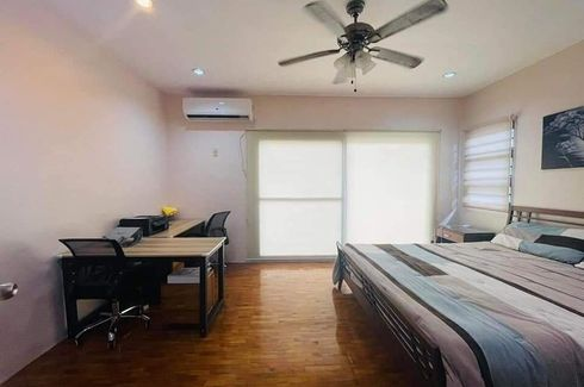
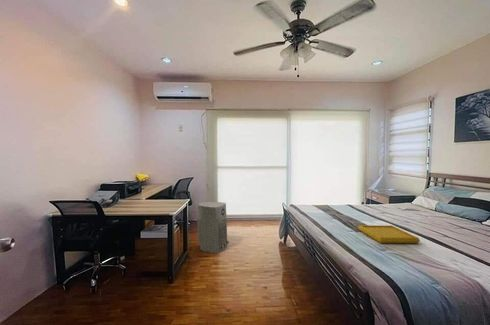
+ serving tray [357,224,421,244]
+ air purifier [196,201,230,254]
